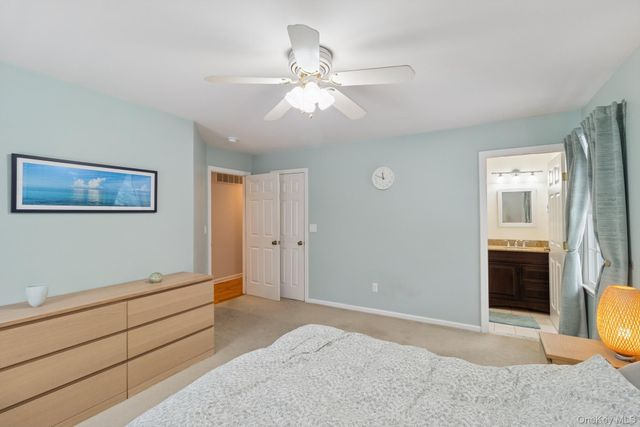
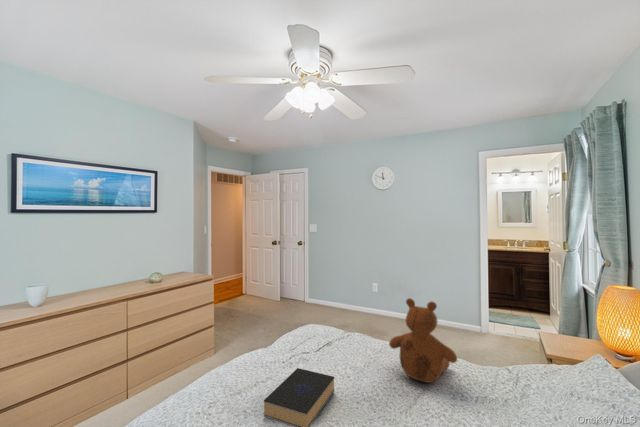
+ teddy bear [388,297,458,384]
+ book [263,367,335,427]
